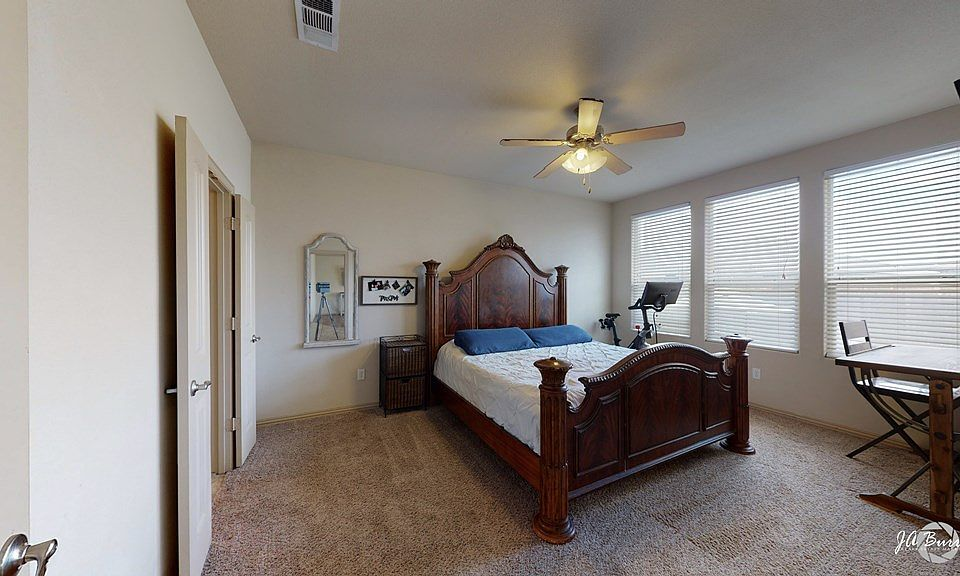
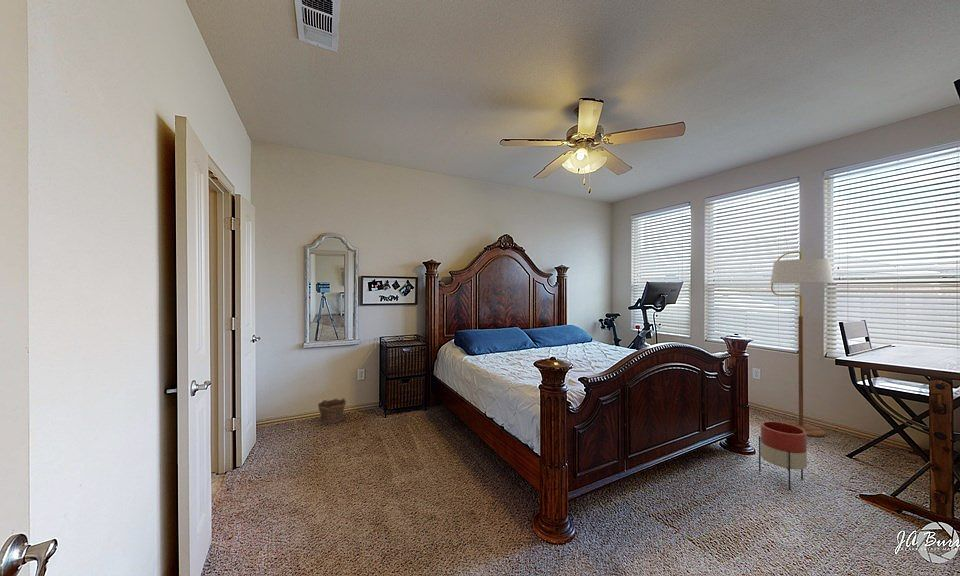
+ planter [758,420,808,491]
+ floor lamp [770,251,835,437]
+ clay pot [317,397,347,425]
